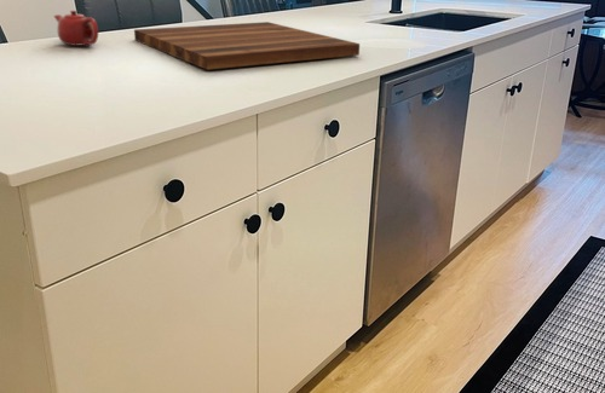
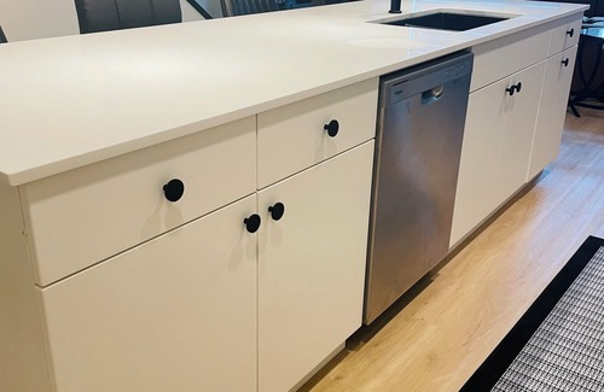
- teapot [52,10,99,46]
- cutting board [133,21,361,71]
